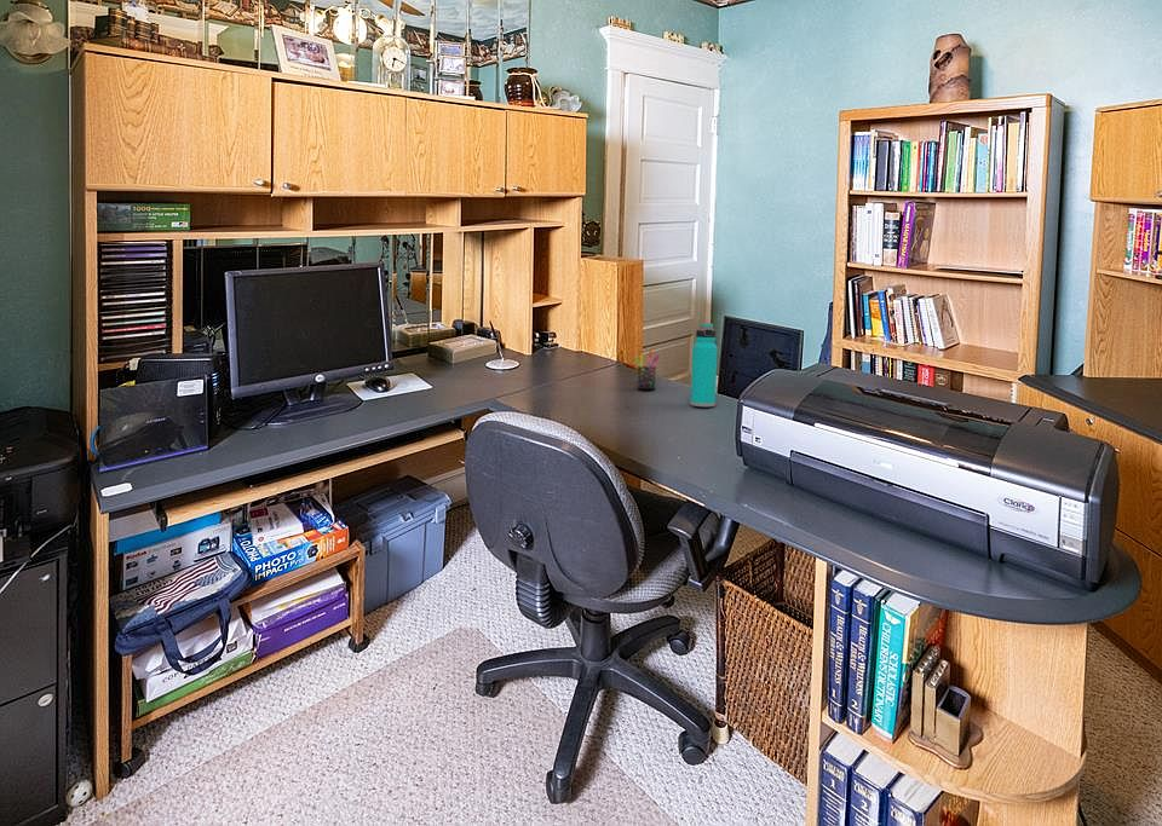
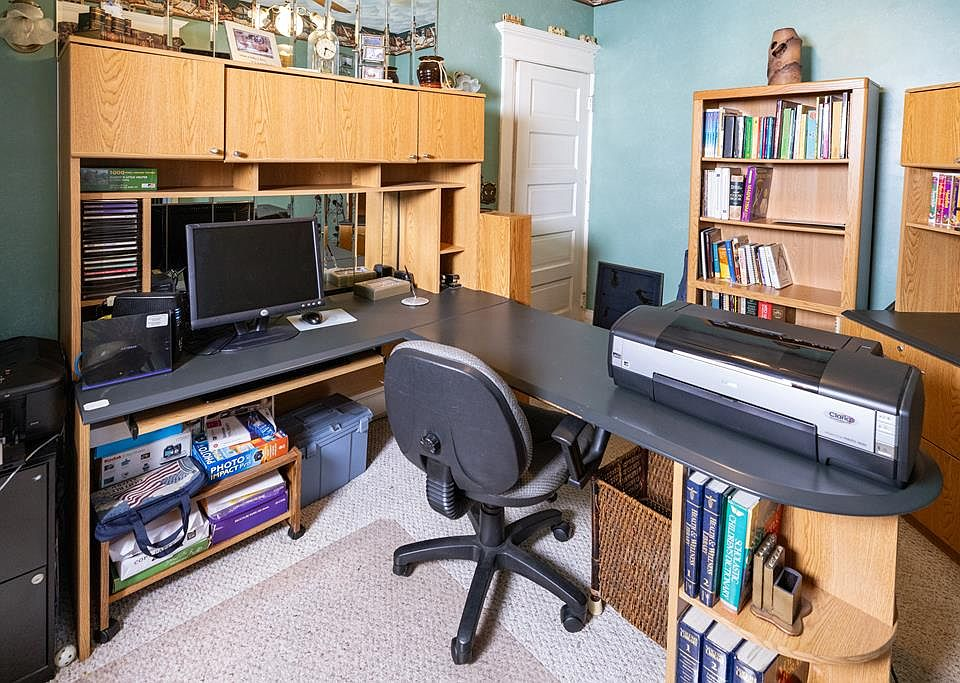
- water bottle [689,322,719,408]
- pen holder [633,350,661,391]
